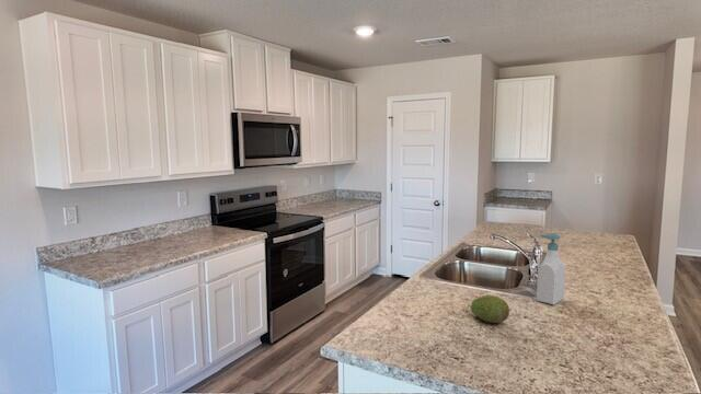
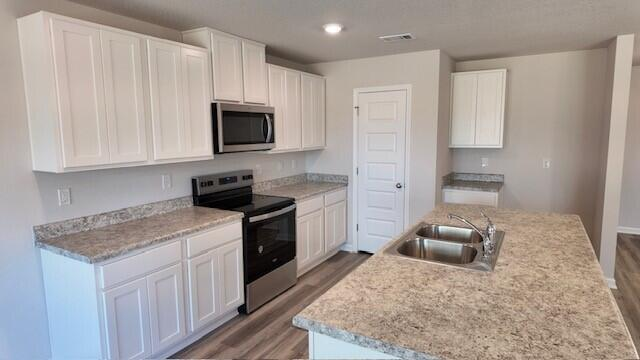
- soap bottle [536,232,566,305]
- fruit [470,294,510,324]
